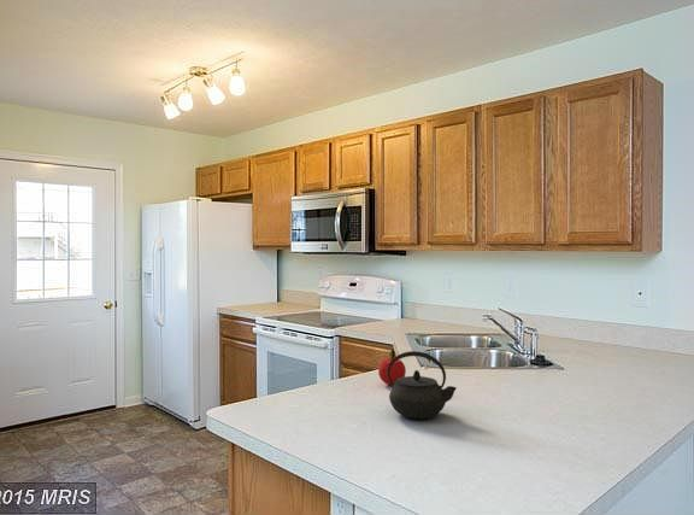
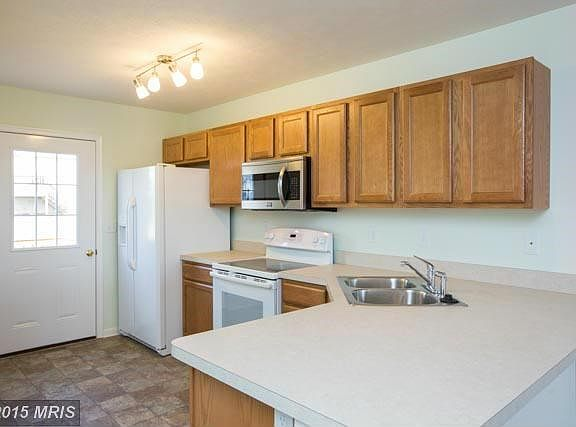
- kettle [387,350,458,421]
- fruit [377,356,407,387]
